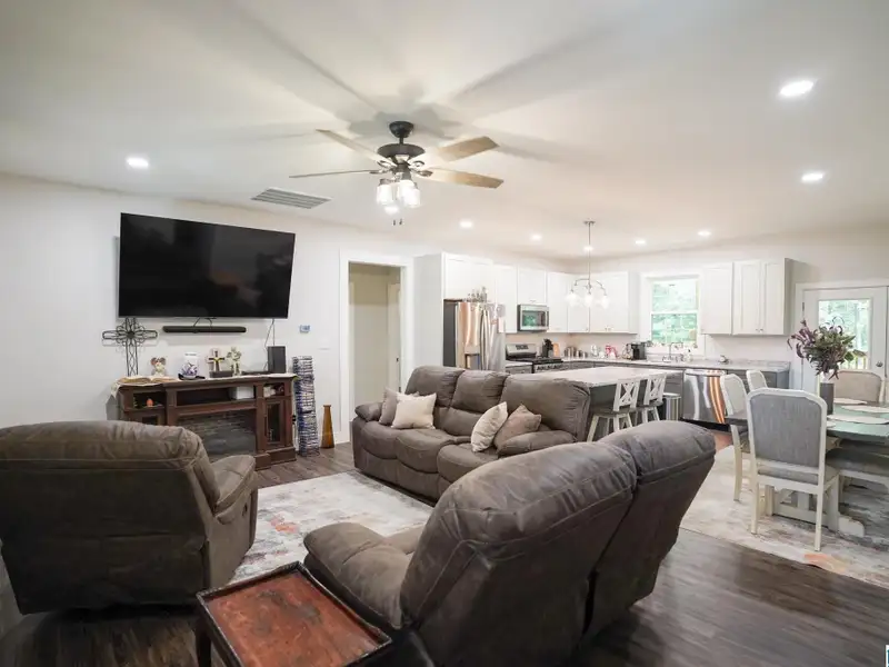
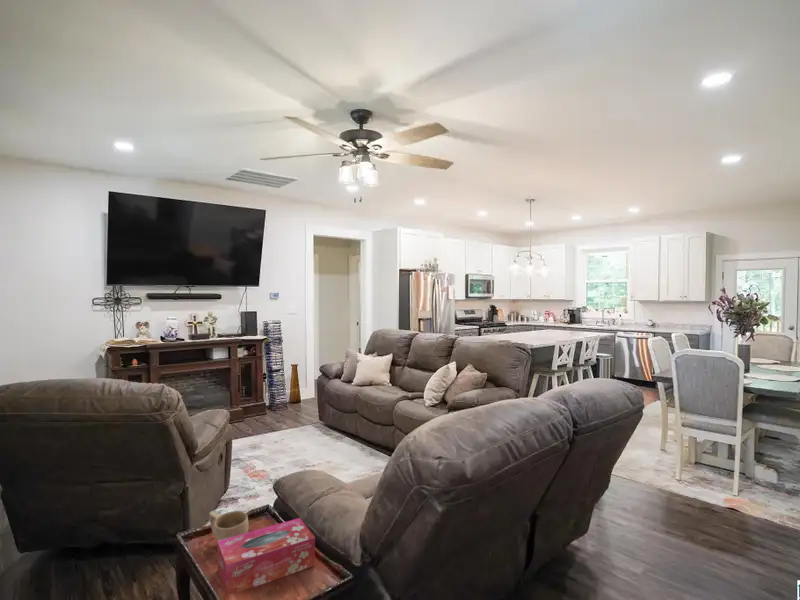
+ cup [208,510,249,541]
+ tissue box [216,517,316,597]
